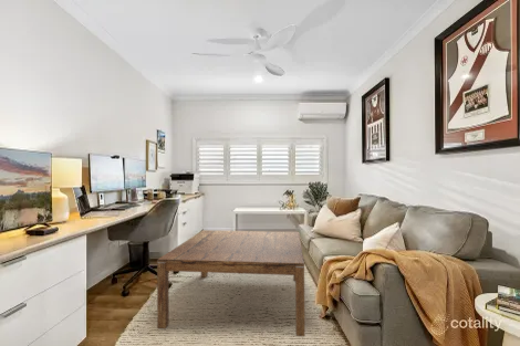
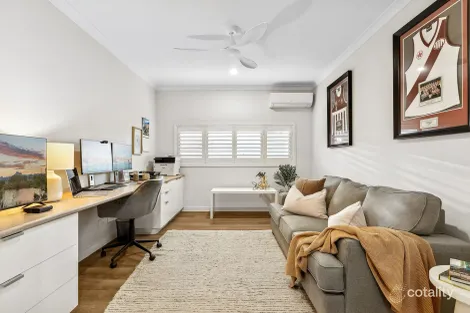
- coffee table [156,229,305,337]
